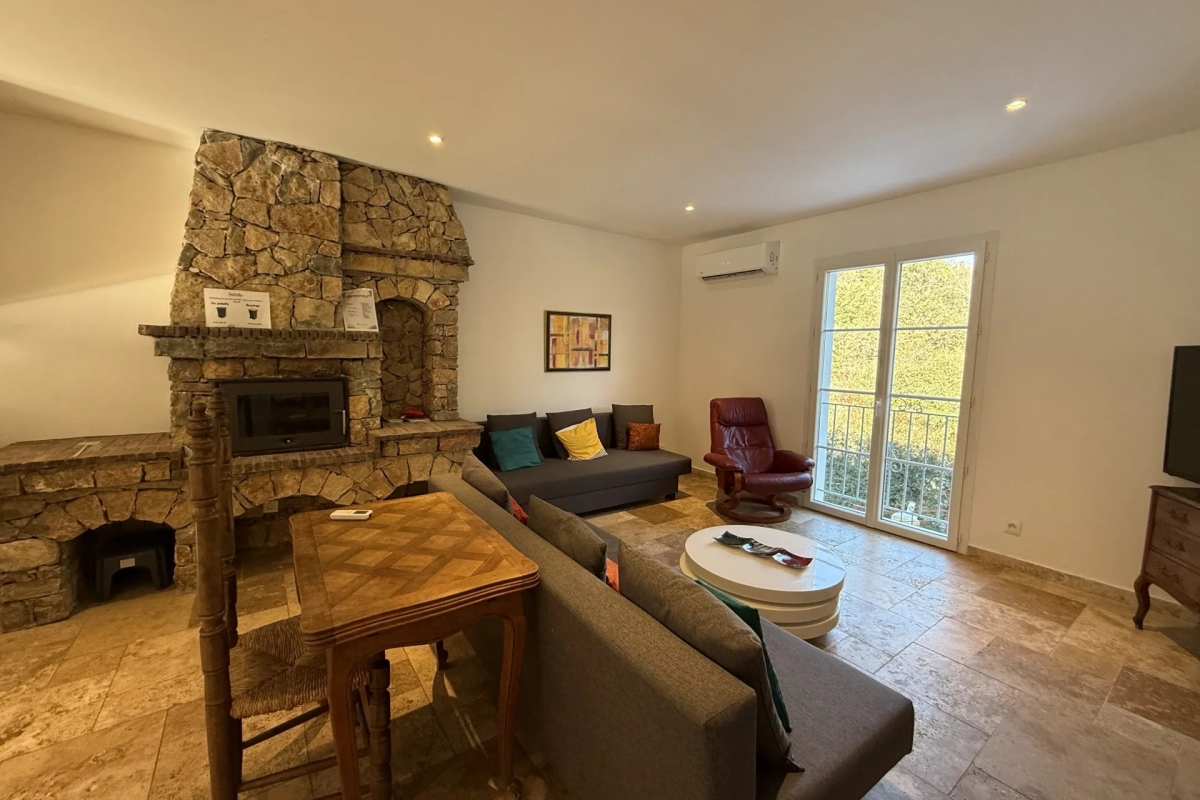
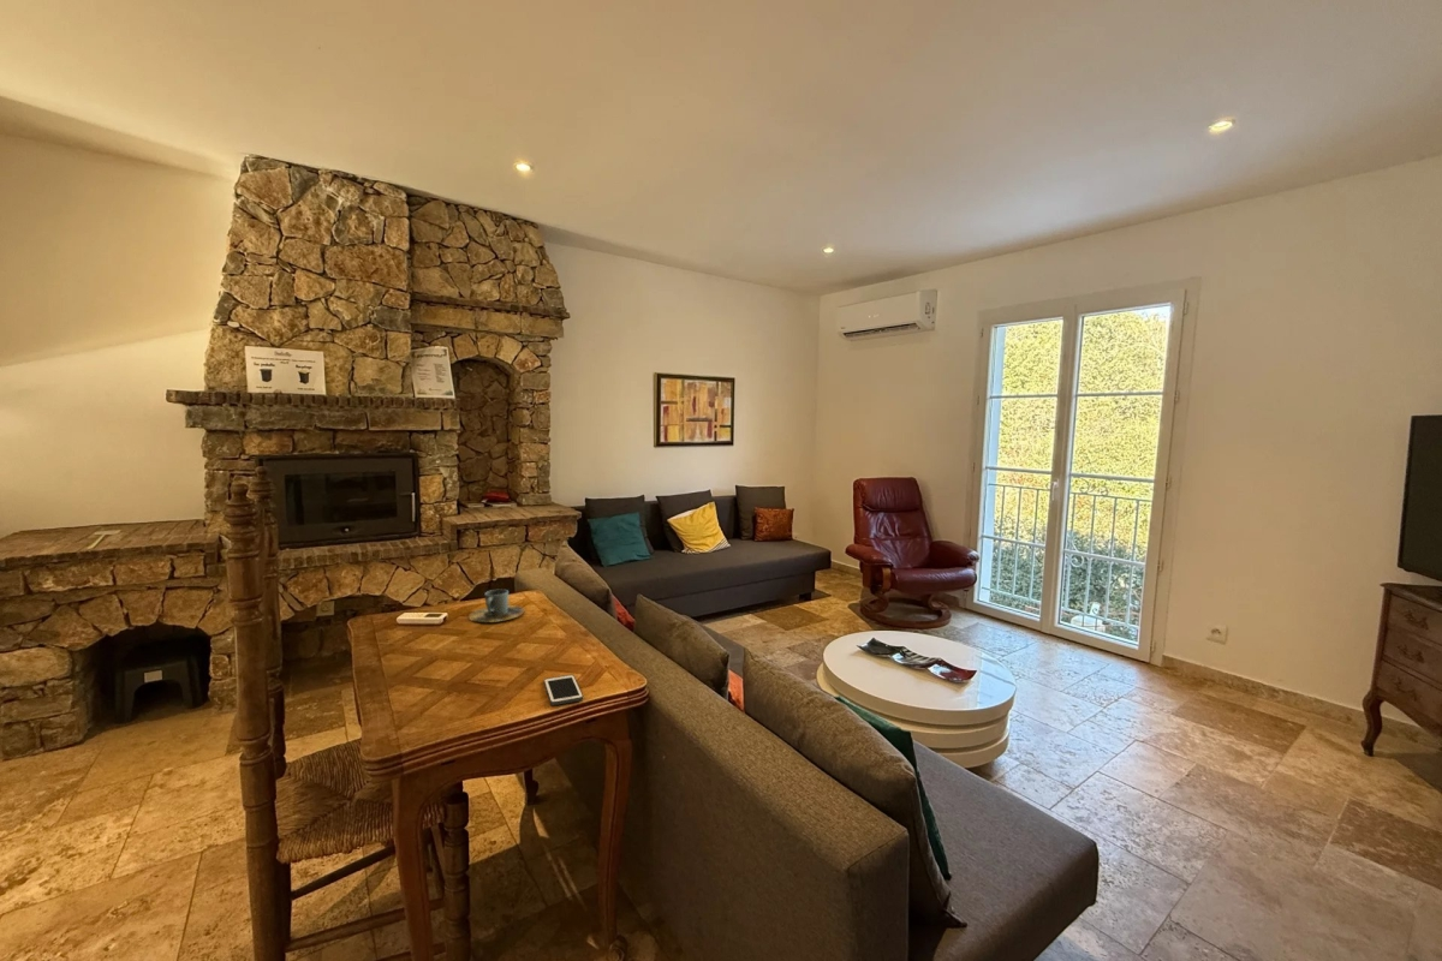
+ cup [467,589,526,623]
+ cell phone [543,674,584,706]
